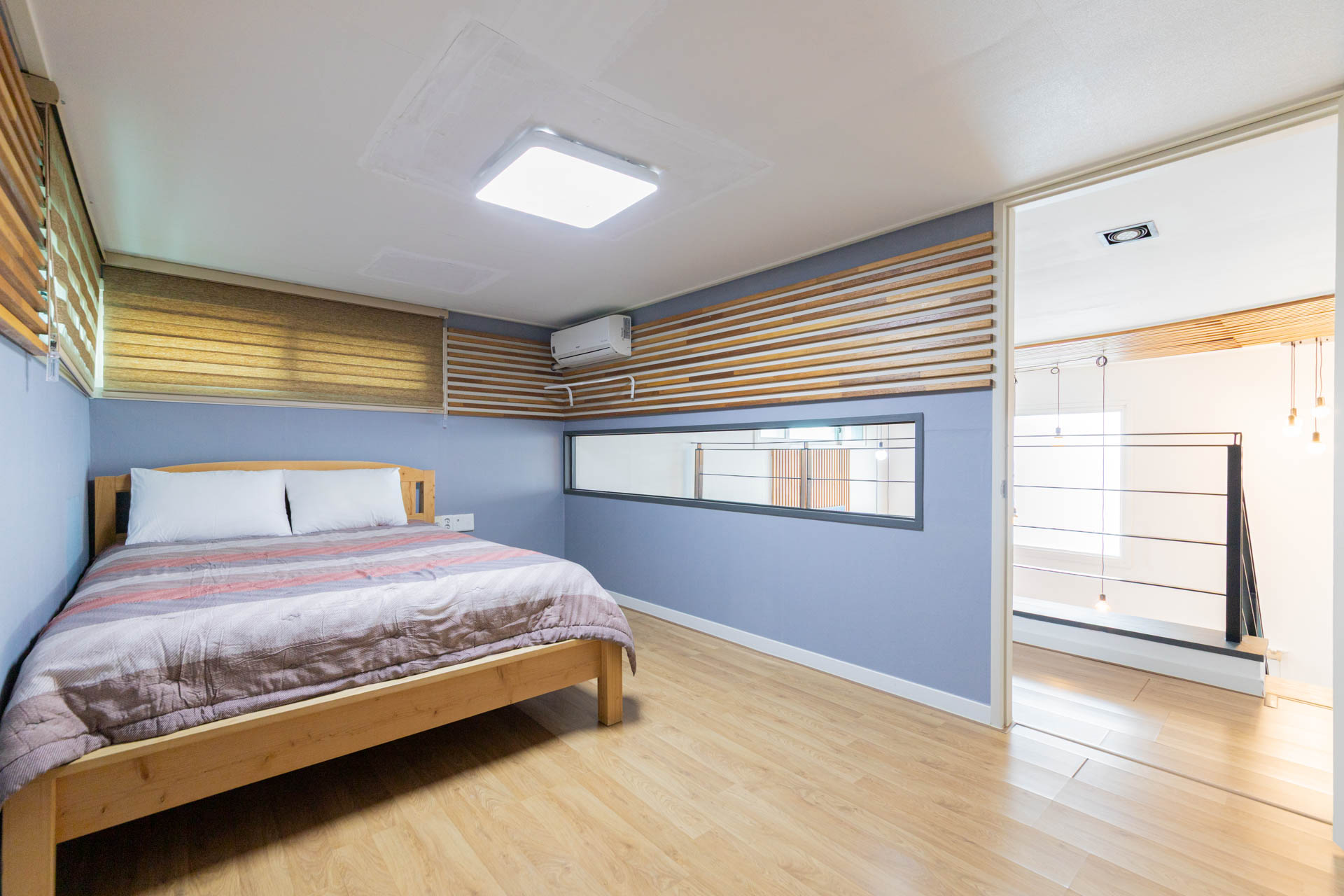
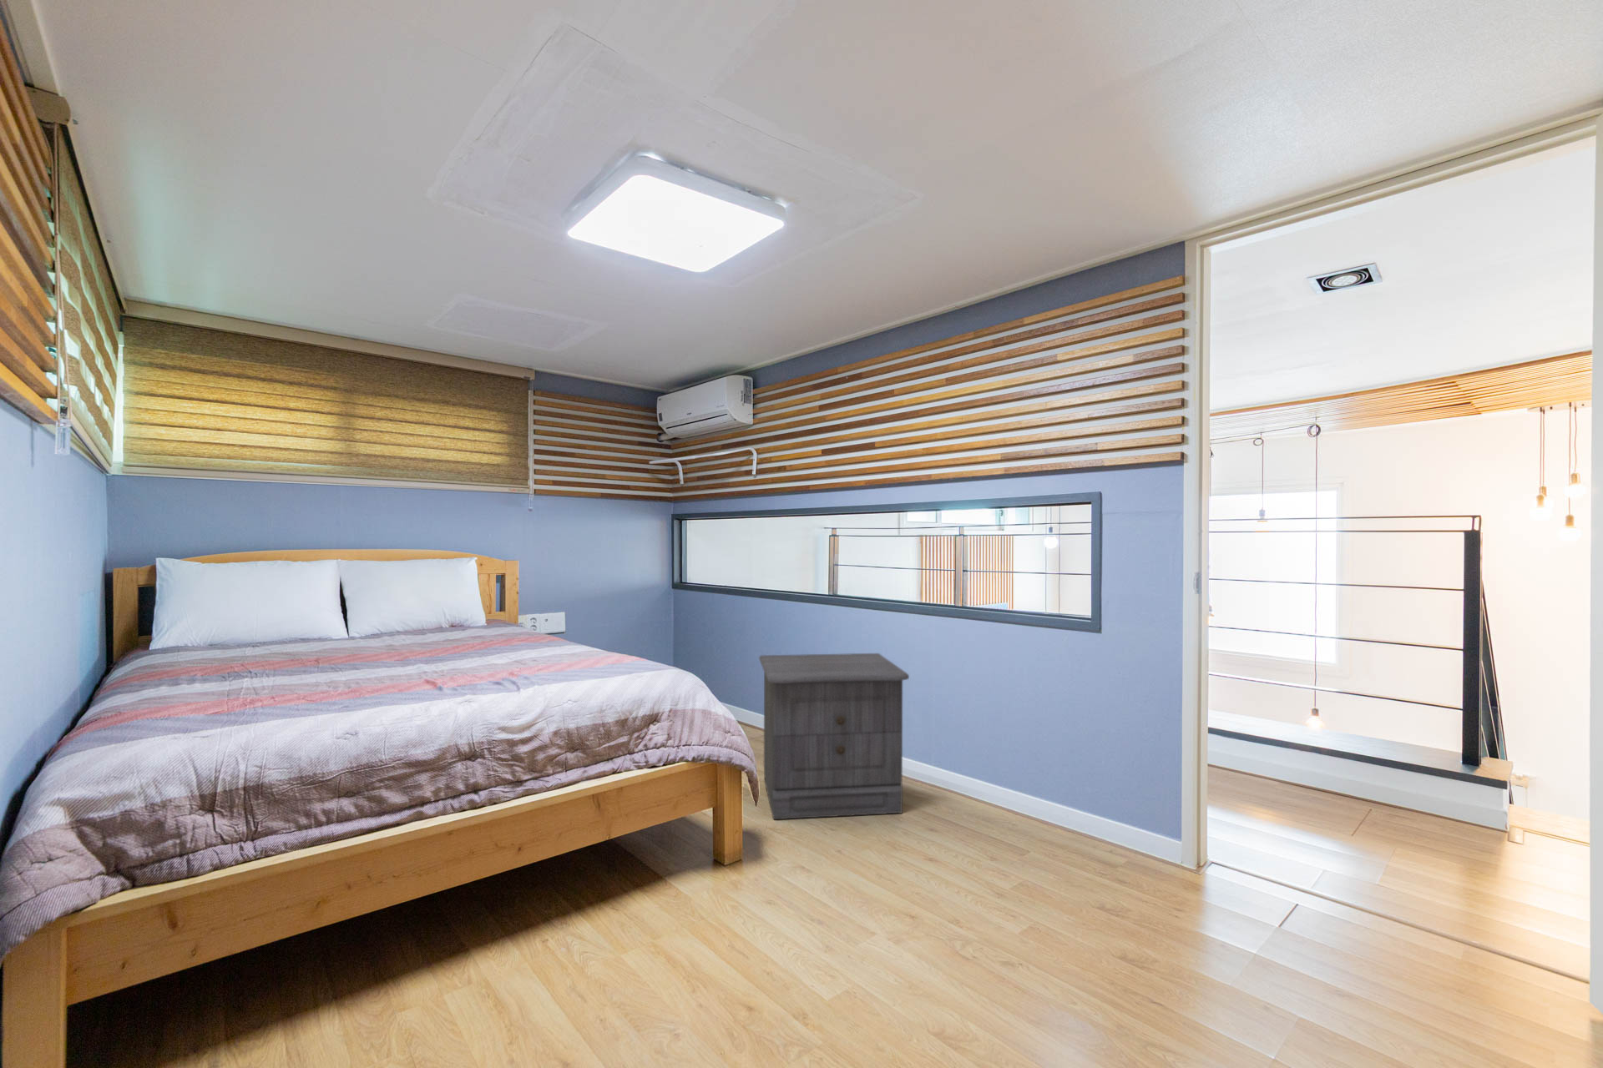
+ nightstand [759,652,910,820]
